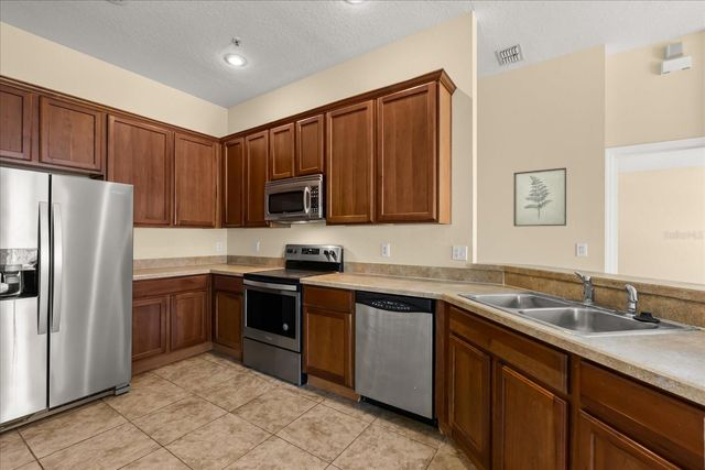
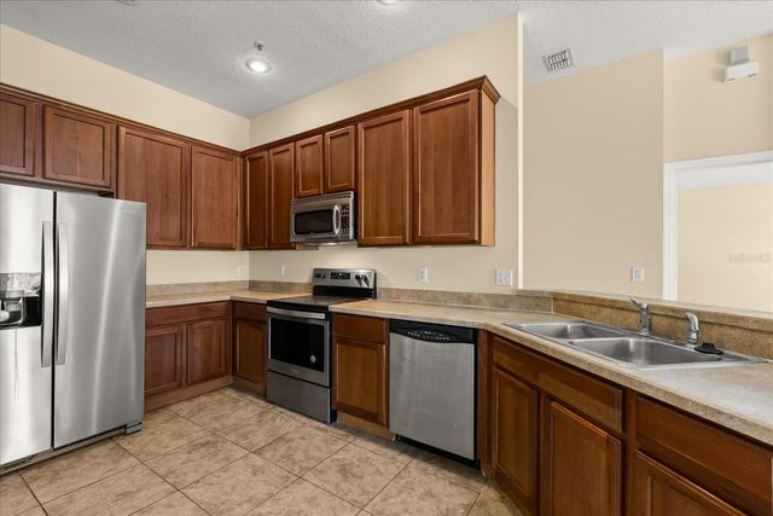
- wall art [512,166,567,228]
